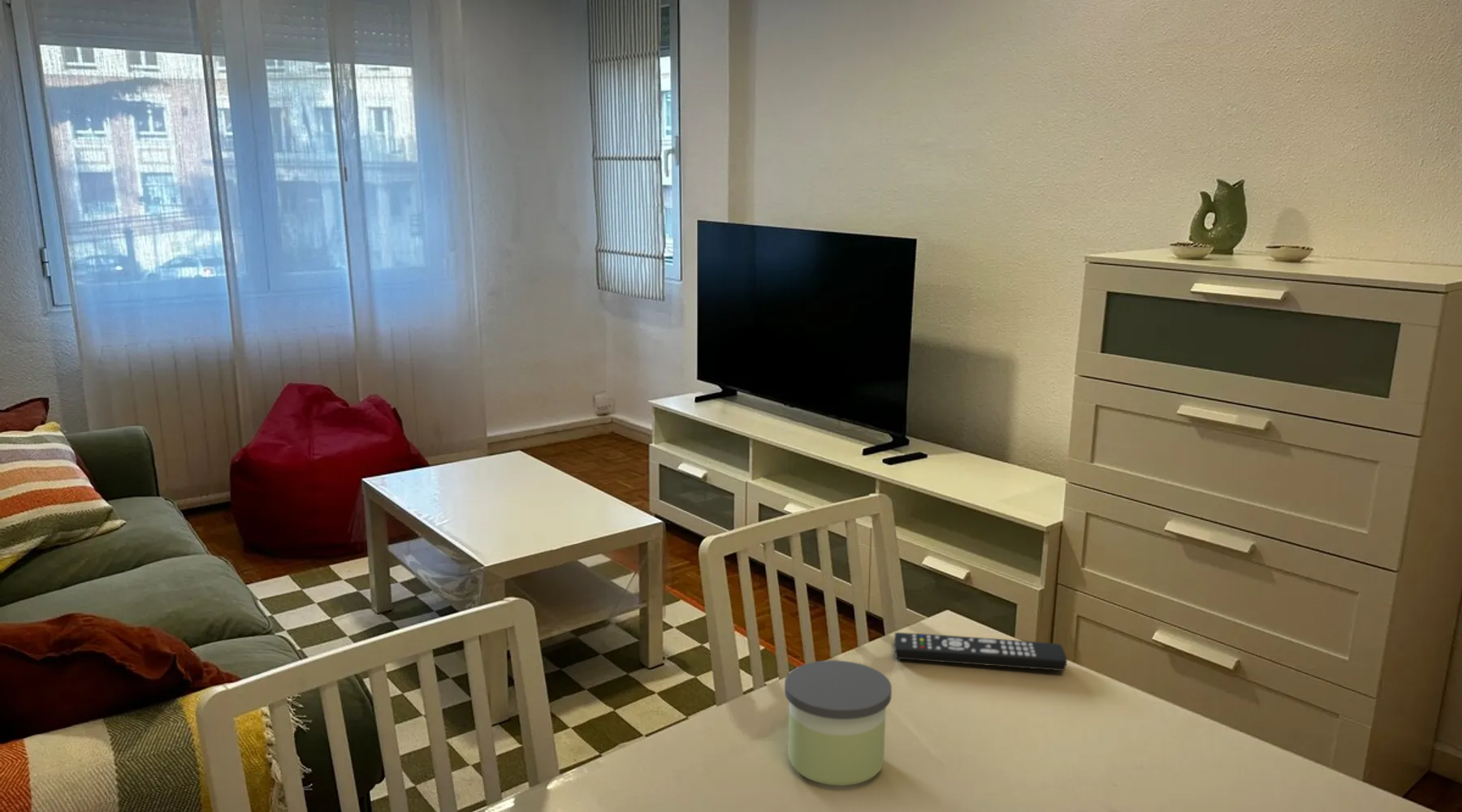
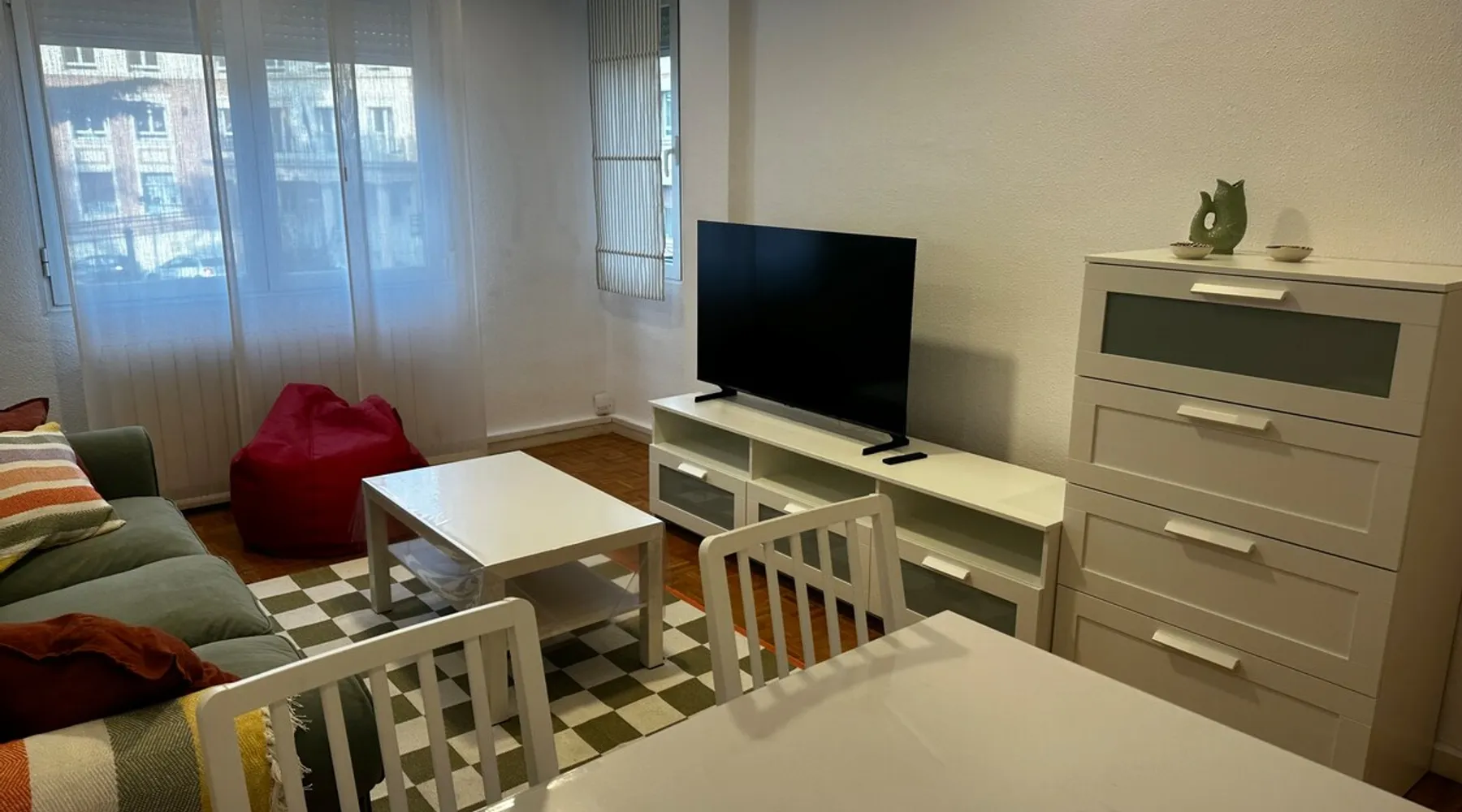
- remote control [893,632,1068,672]
- candle [784,659,893,786]
